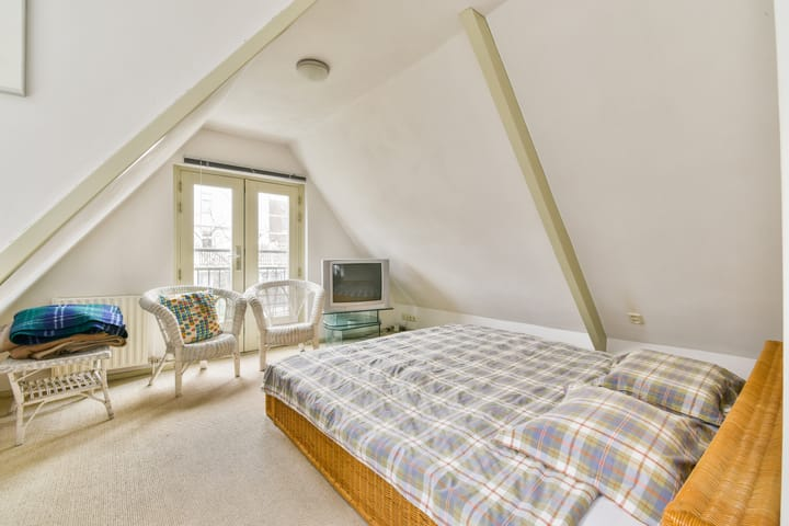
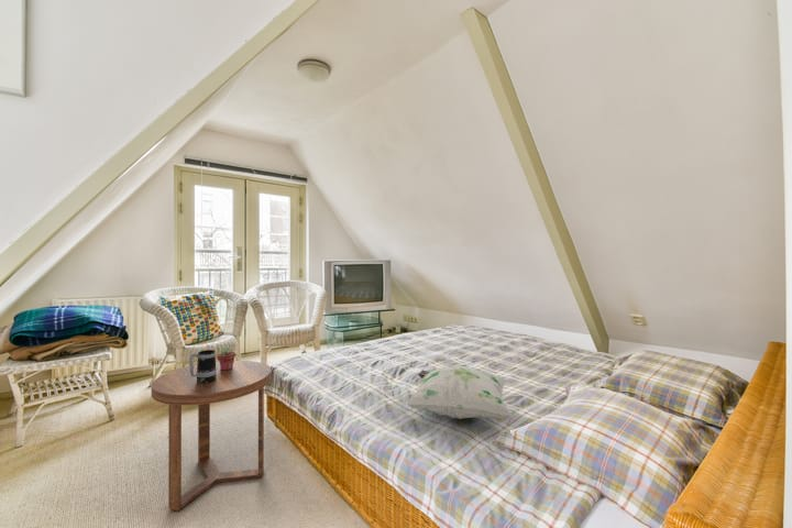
+ mug [188,349,217,384]
+ potted succulent [216,346,237,371]
+ decorative pillow [405,365,513,420]
+ side table [151,360,272,513]
